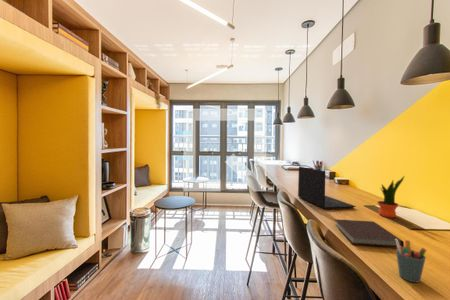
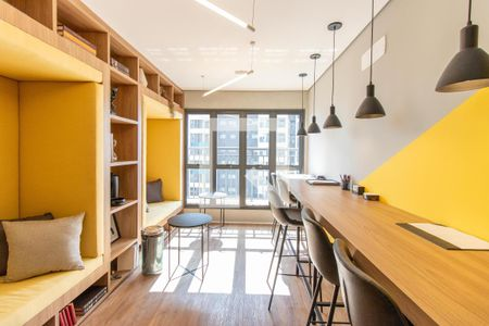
- potted plant [377,176,405,219]
- pen holder [395,239,427,283]
- notebook [333,218,405,248]
- laptop [297,166,357,210]
